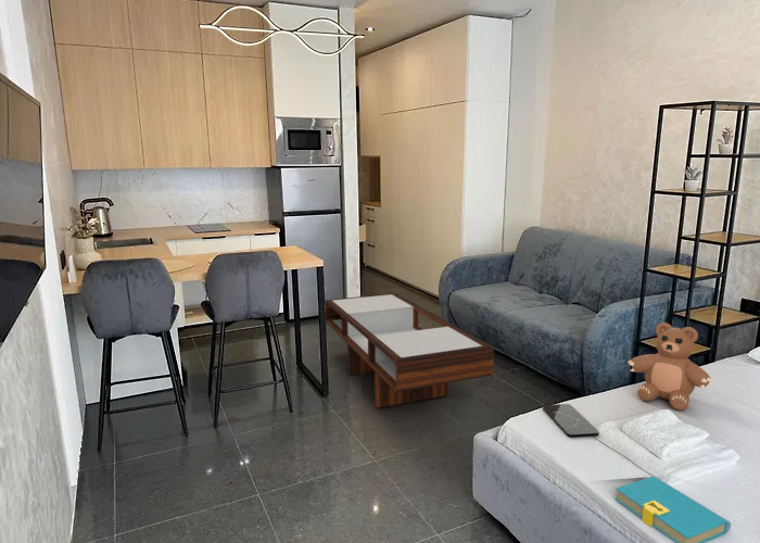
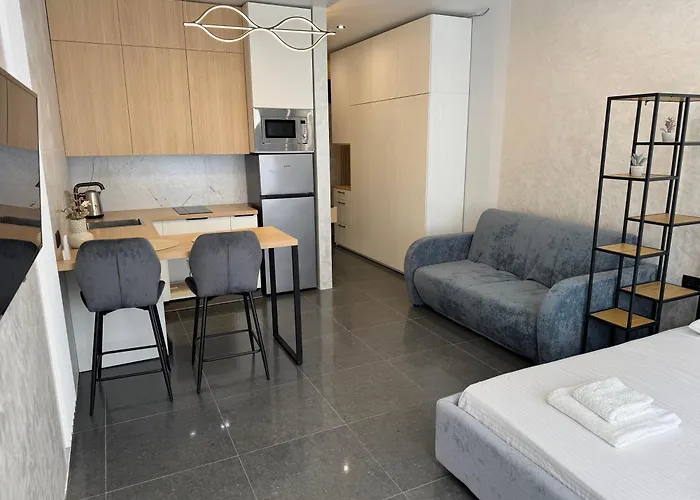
- book [613,476,732,543]
- coffee table [324,292,495,408]
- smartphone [542,403,600,439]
- teddy bear [626,321,714,412]
